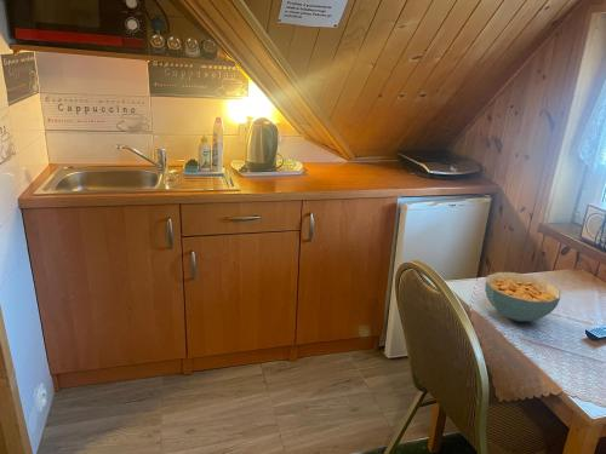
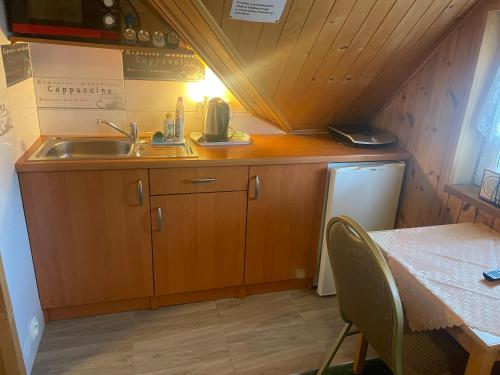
- cereal bowl [484,271,561,322]
